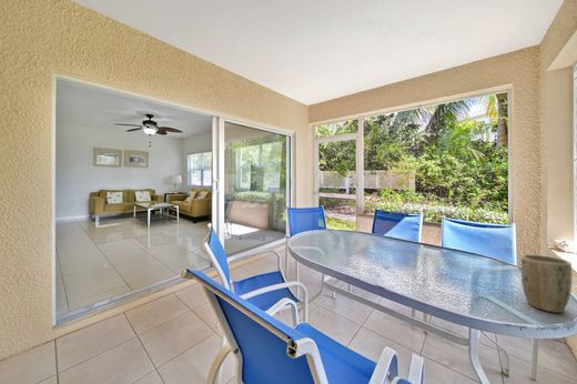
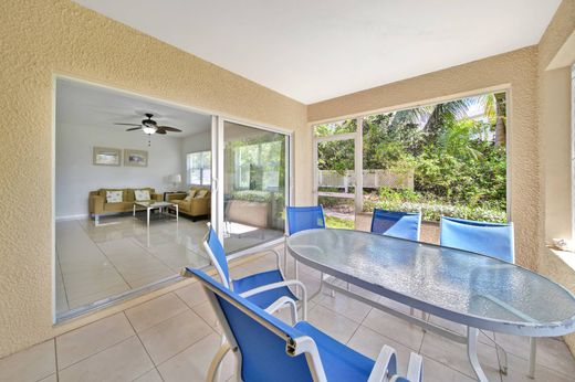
- plant pot [520,254,574,314]
